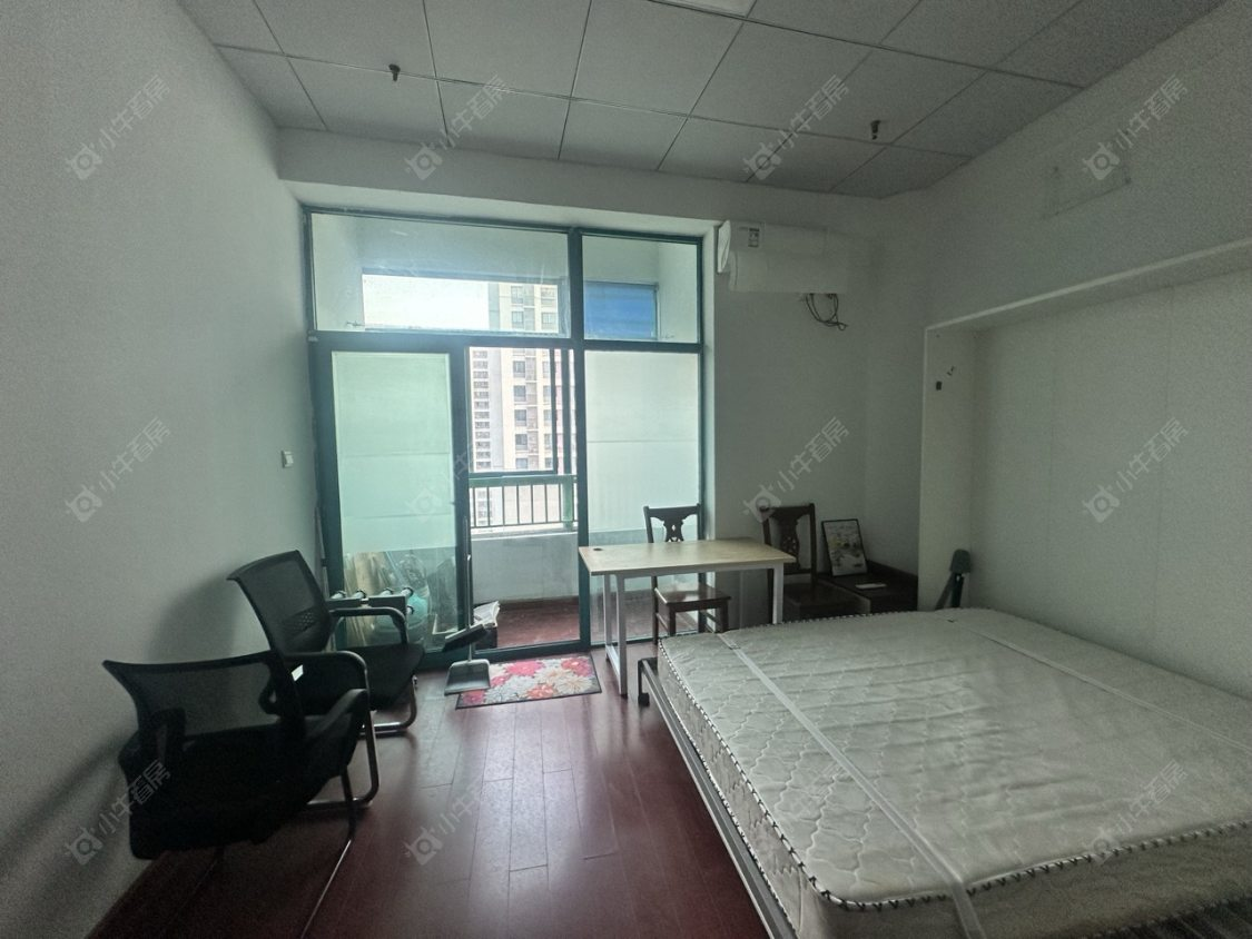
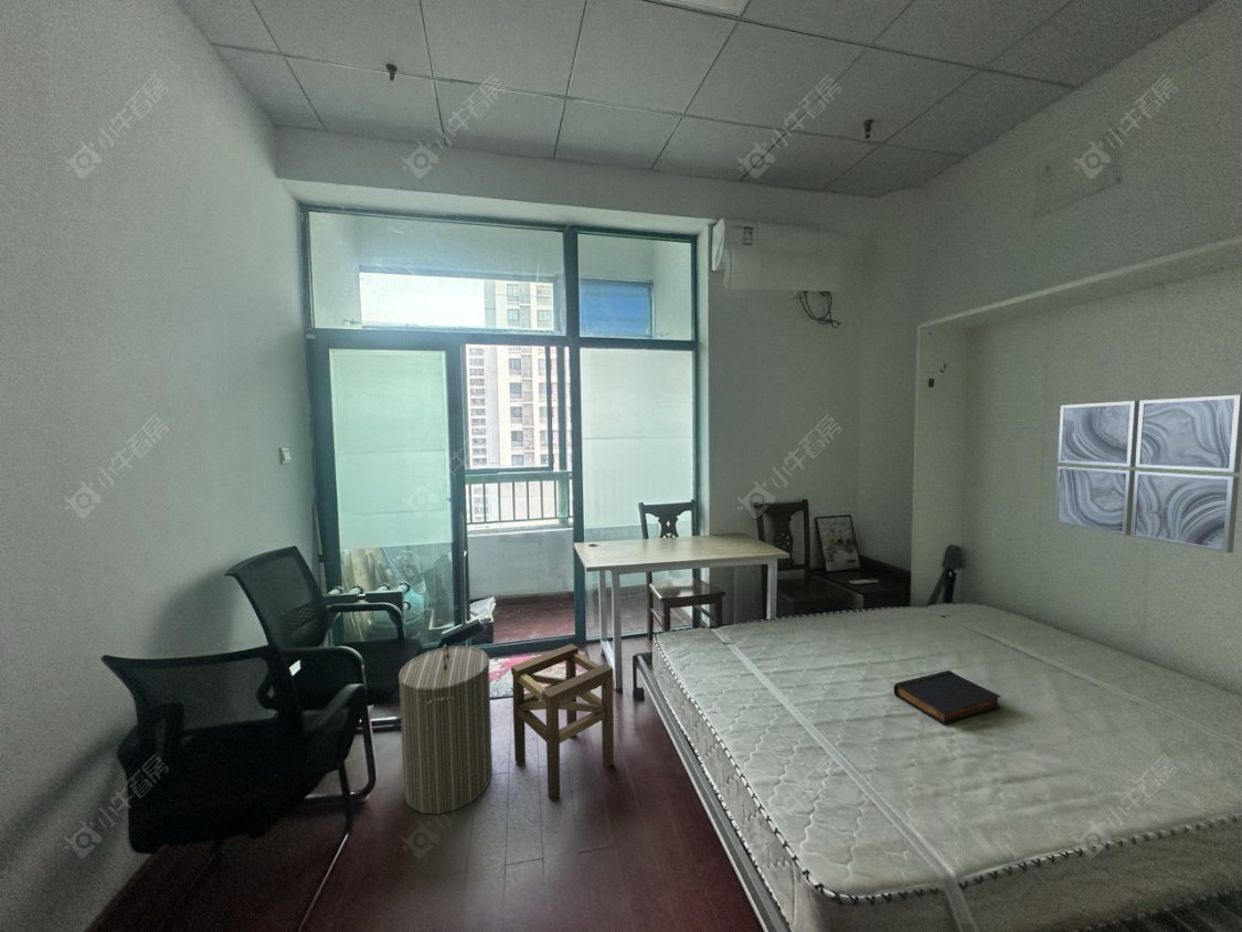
+ wall art [1053,393,1242,554]
+ laundry hamper [397,643,493,815]
+ stool [510,643,615,803]
+ book [893,669,1002,726]
